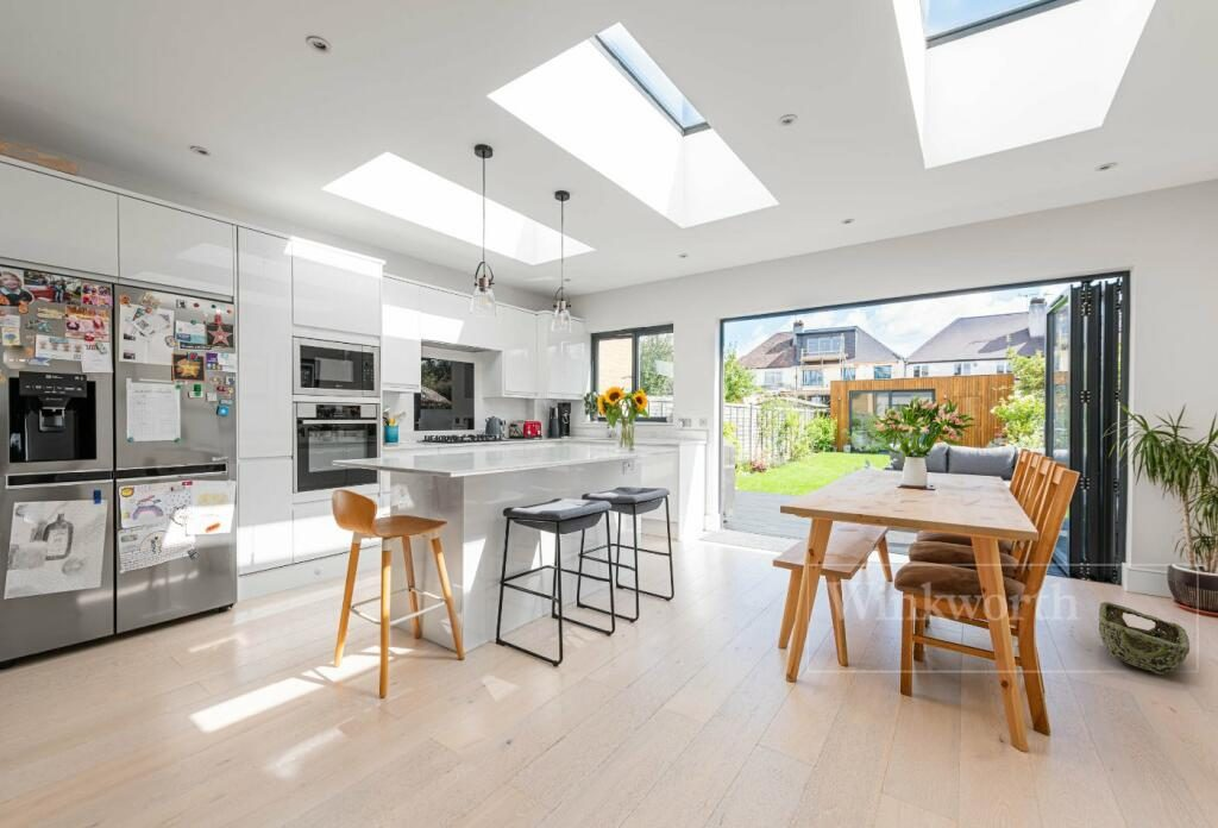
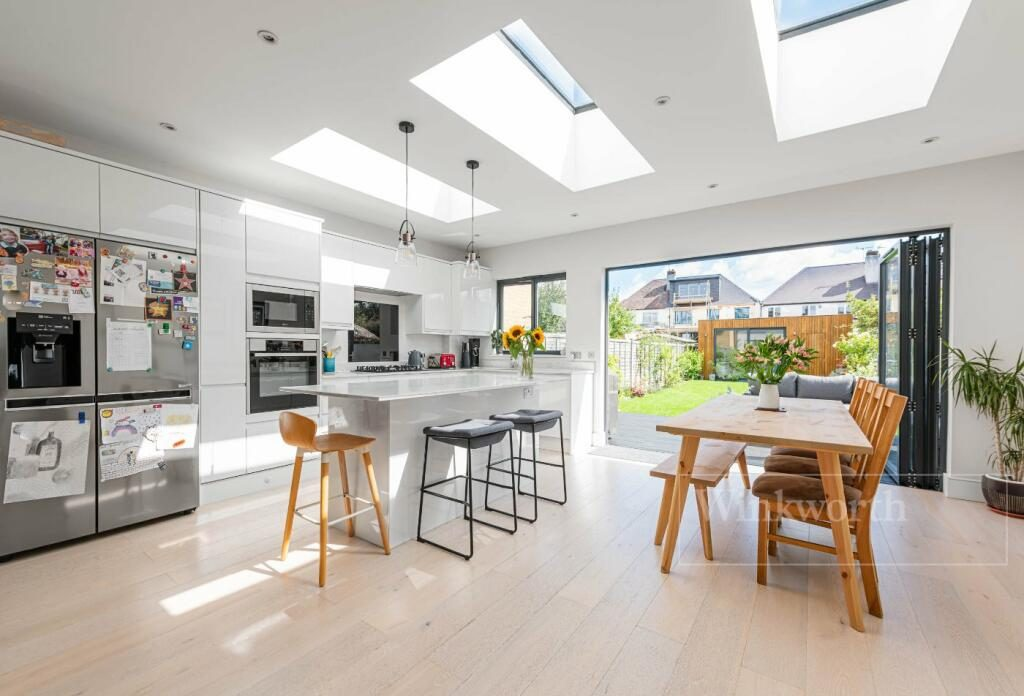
- woven basket [1098,601,1191,676]
